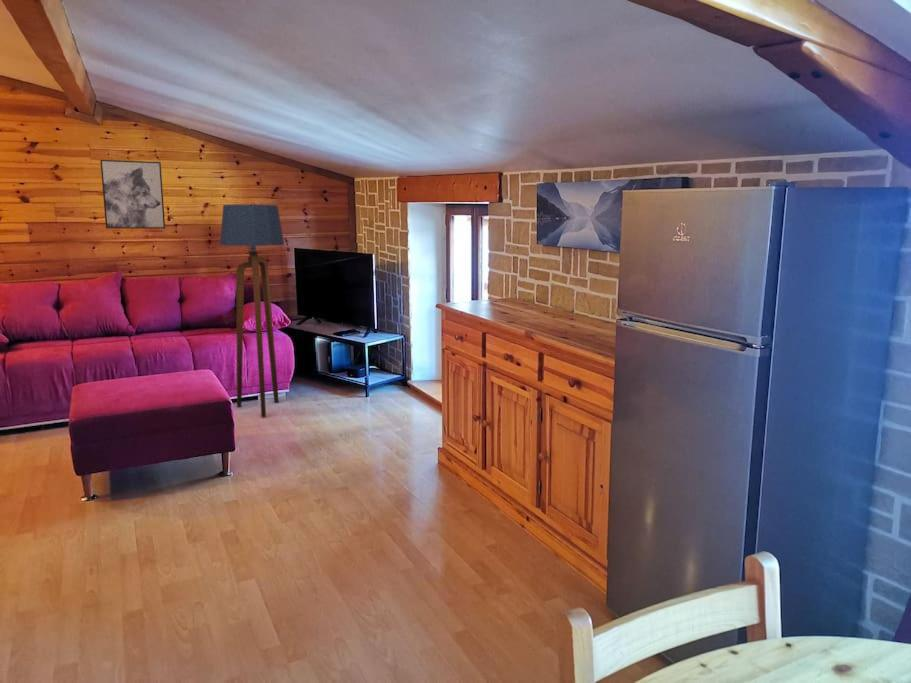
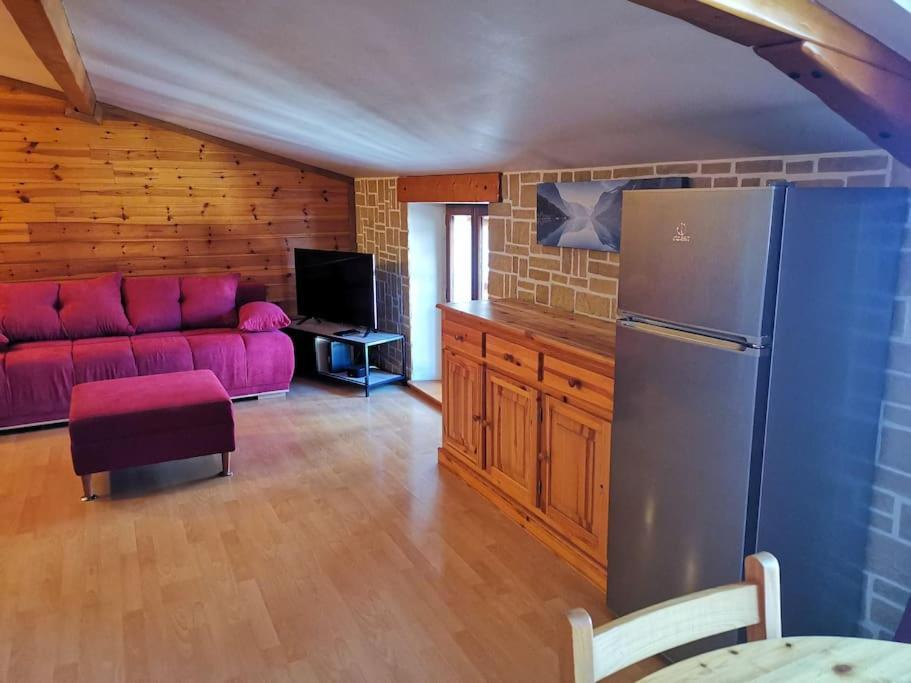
- floor lamp [219,203,285,418]
- wall art [99,159,166,229]
